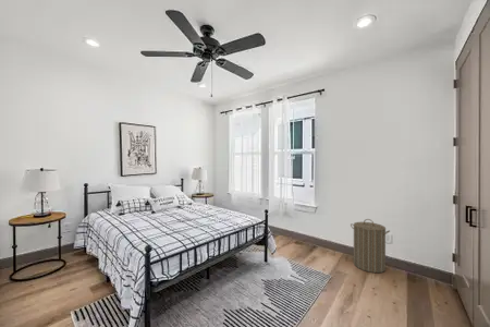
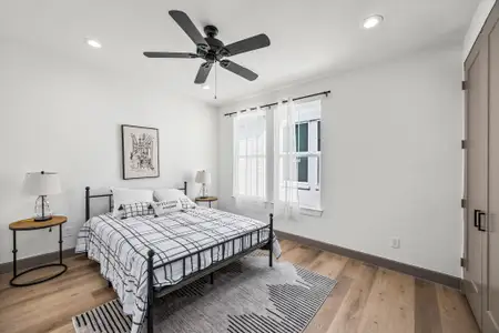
- laundry hamper [350,218,391,274]
